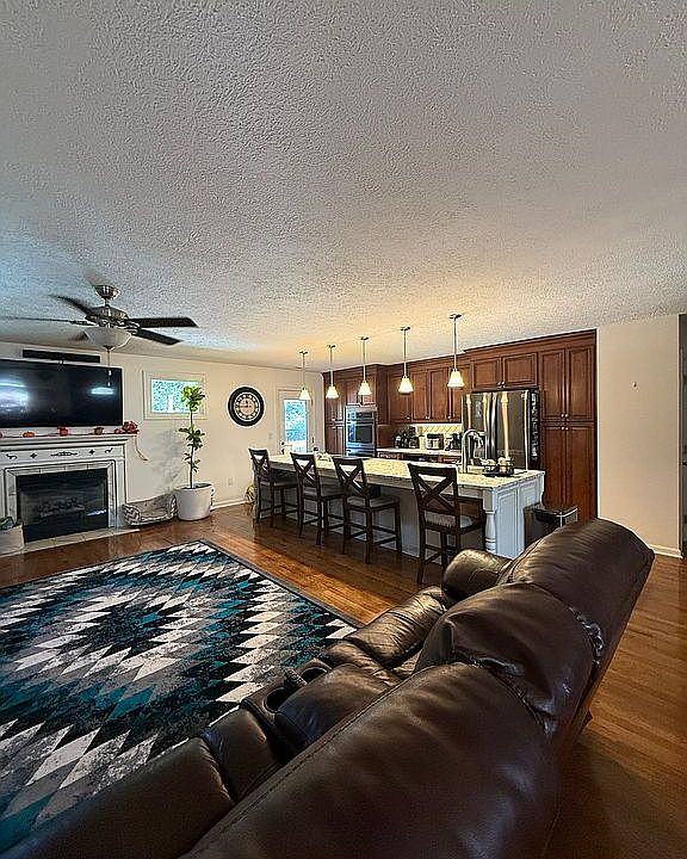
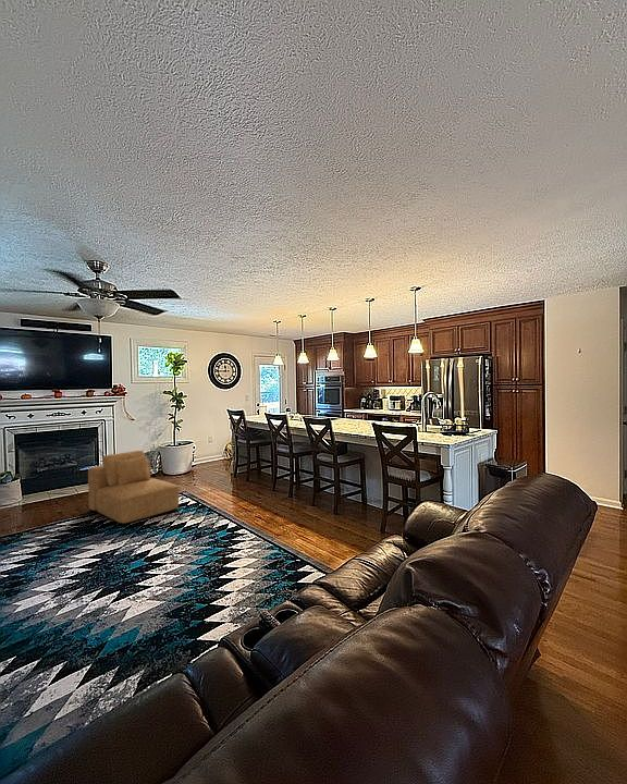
+ armchair [87,450,180,526]
